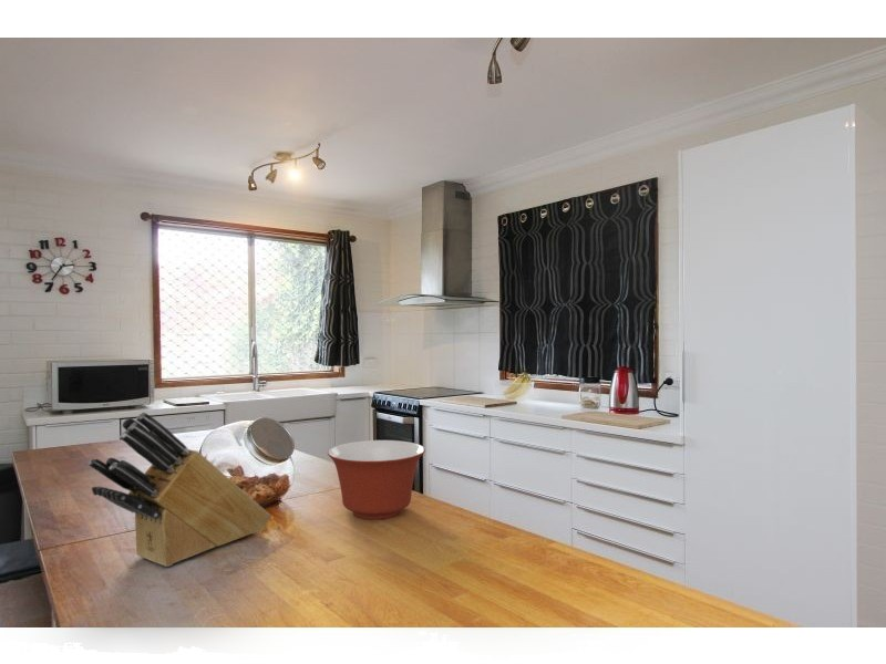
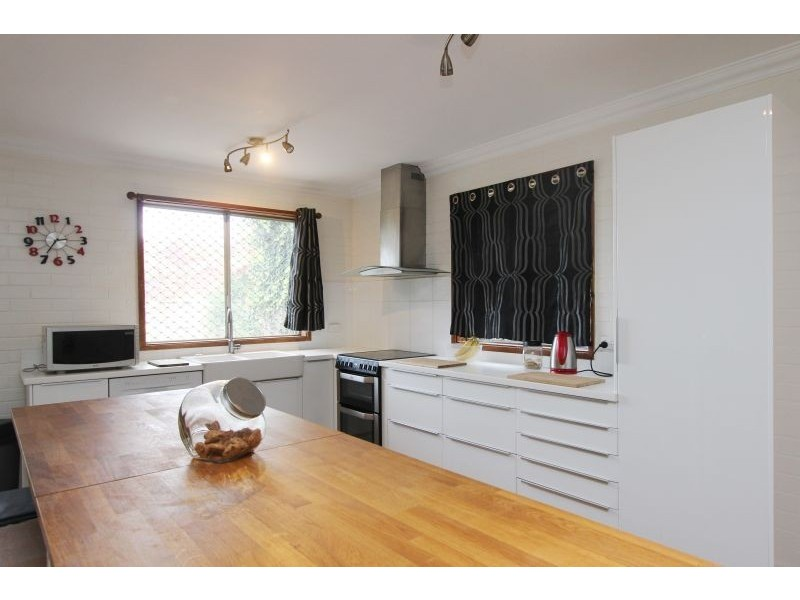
- knife block [87,411,272,568]
- mixing bowl [327,439,426,520]
